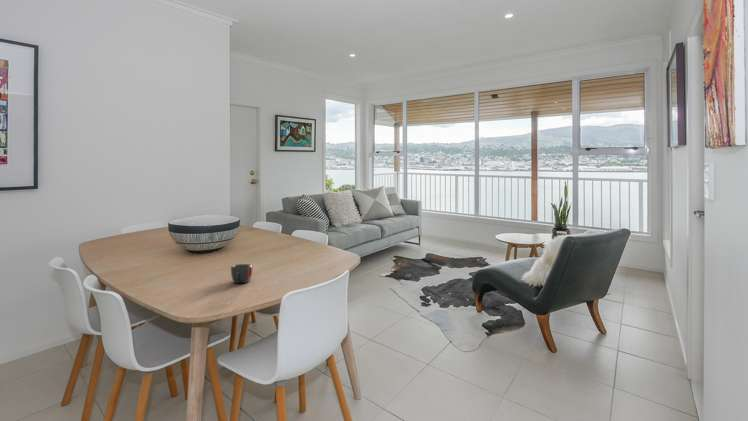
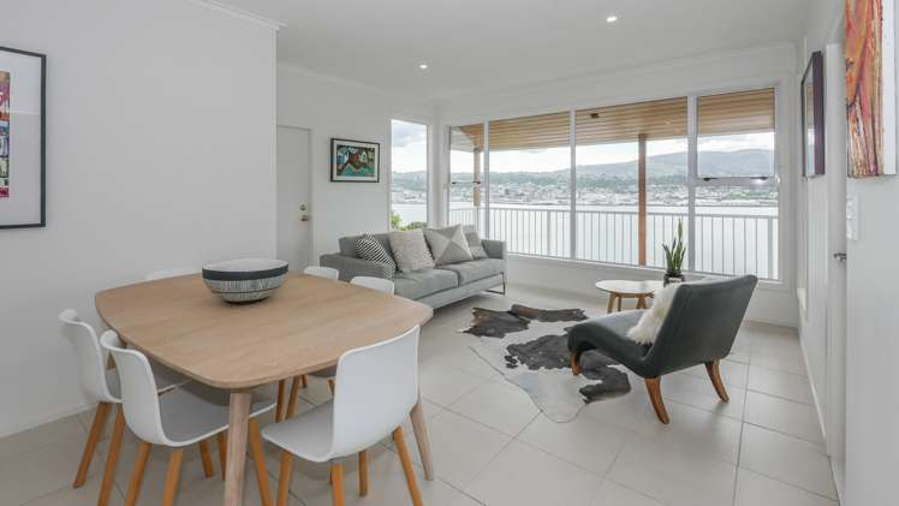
- mug [230,263,253,284]
